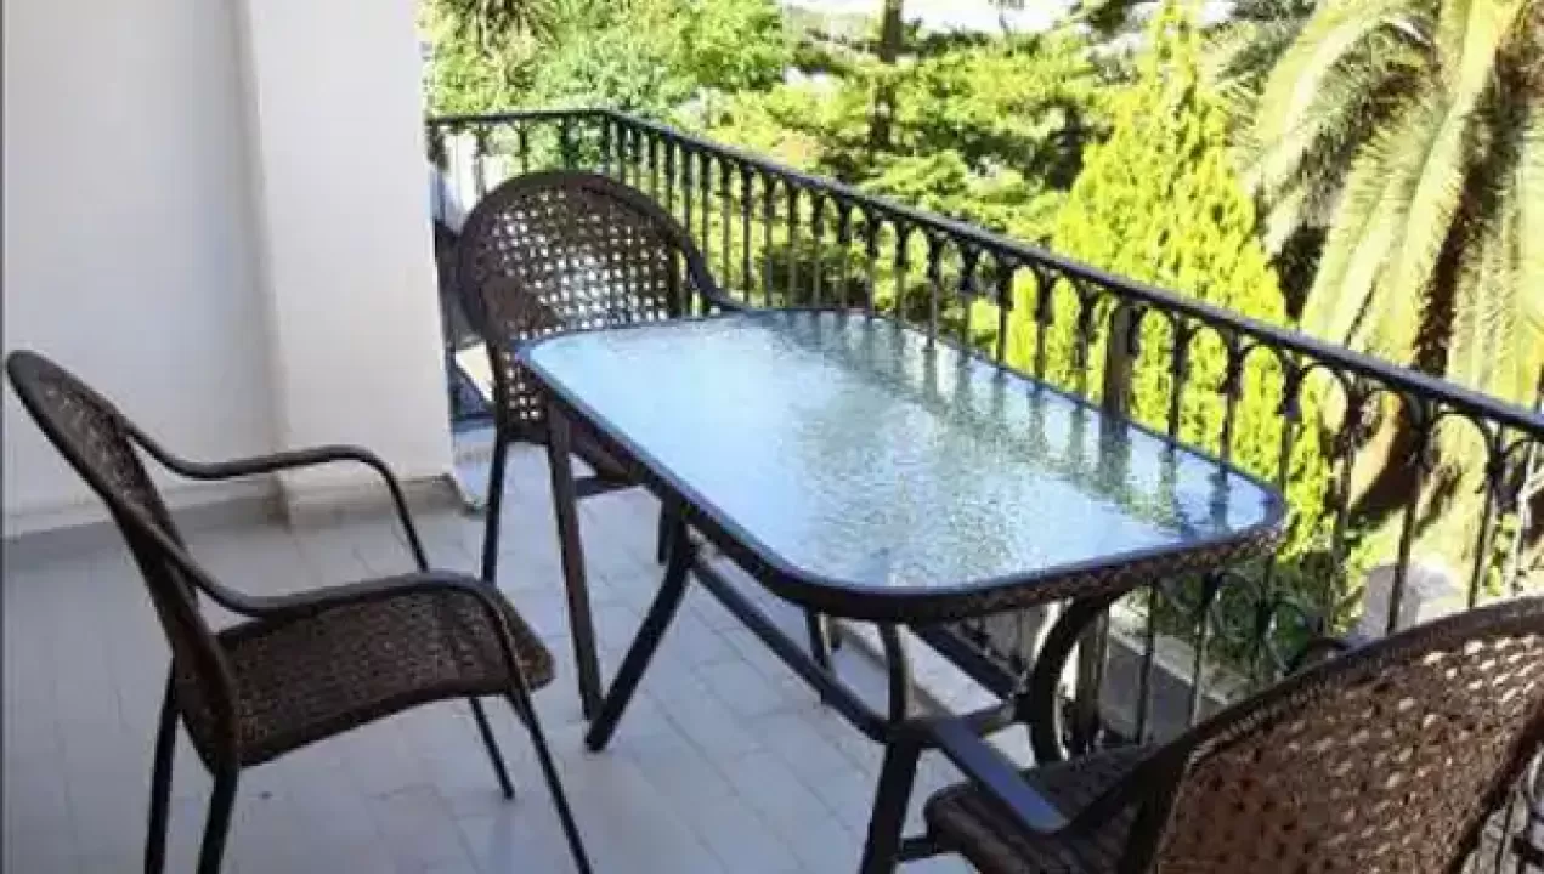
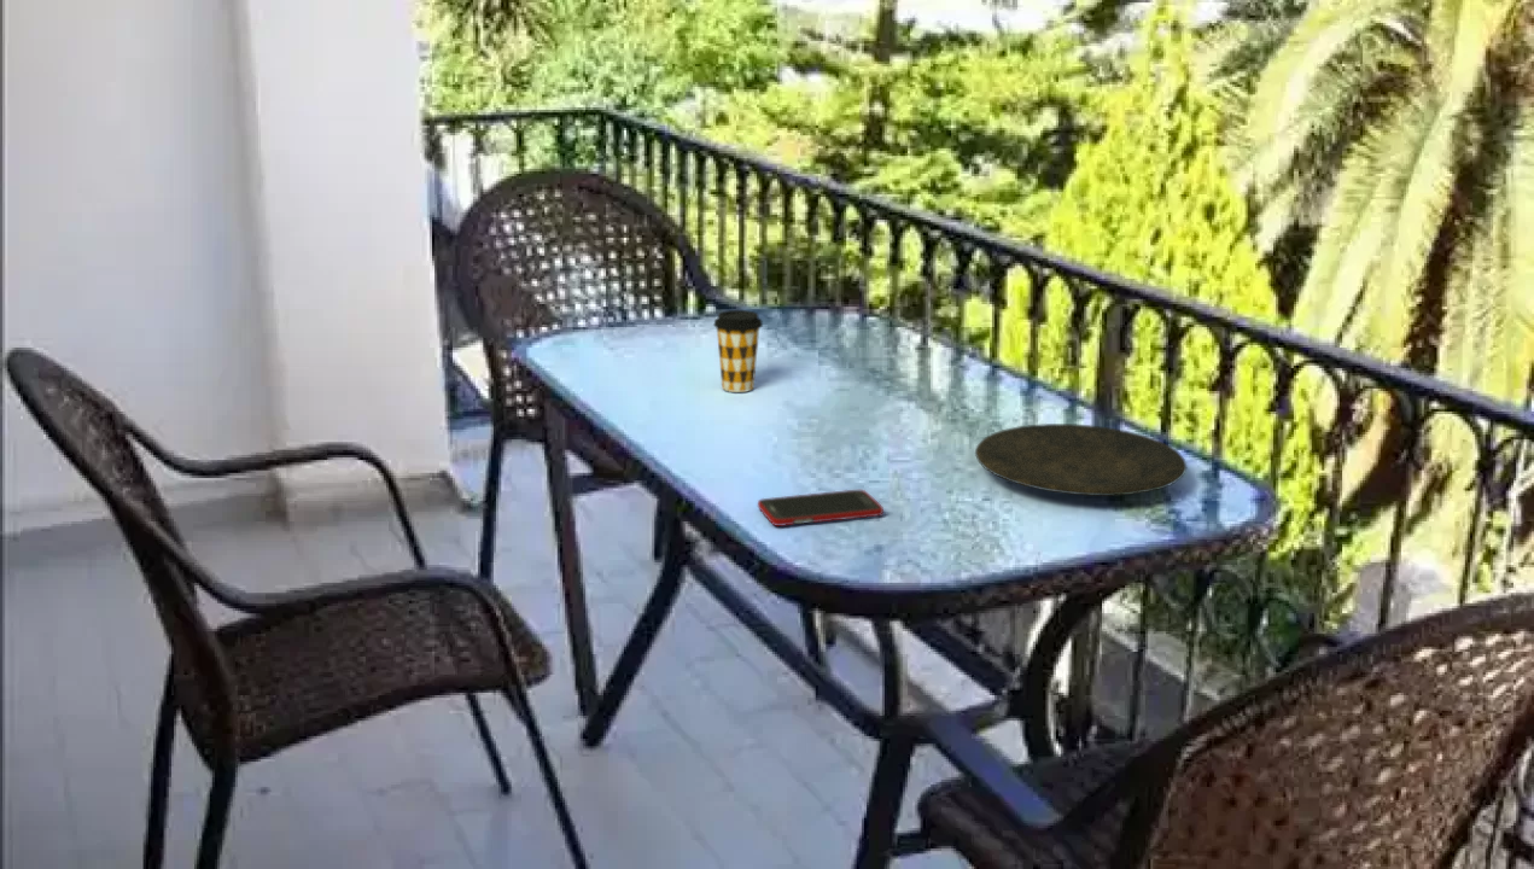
+ plate [974,422,1188,497]
+ cell phone [757,489,885,527]
+ coffee cup [712,309,764,393]
